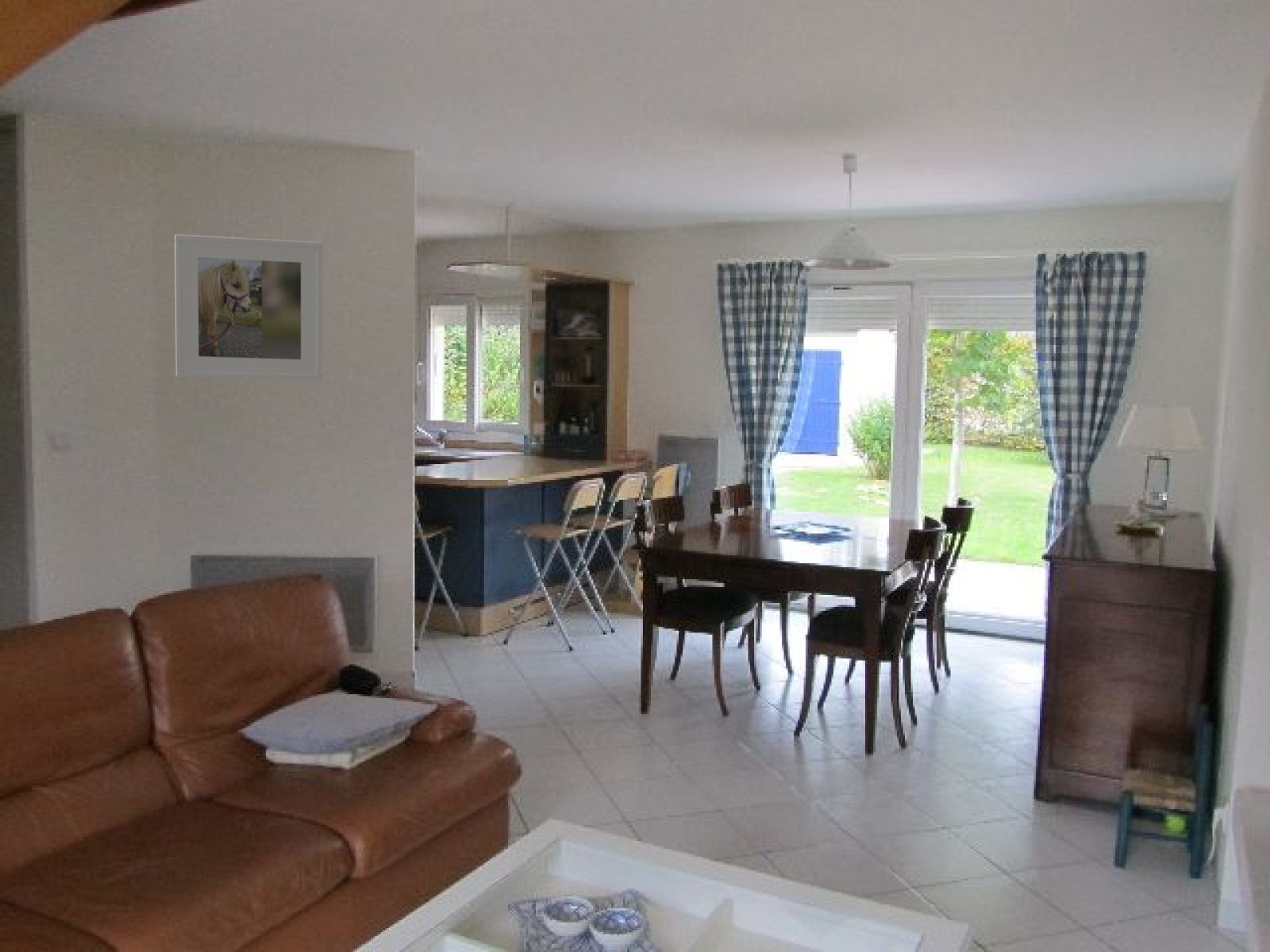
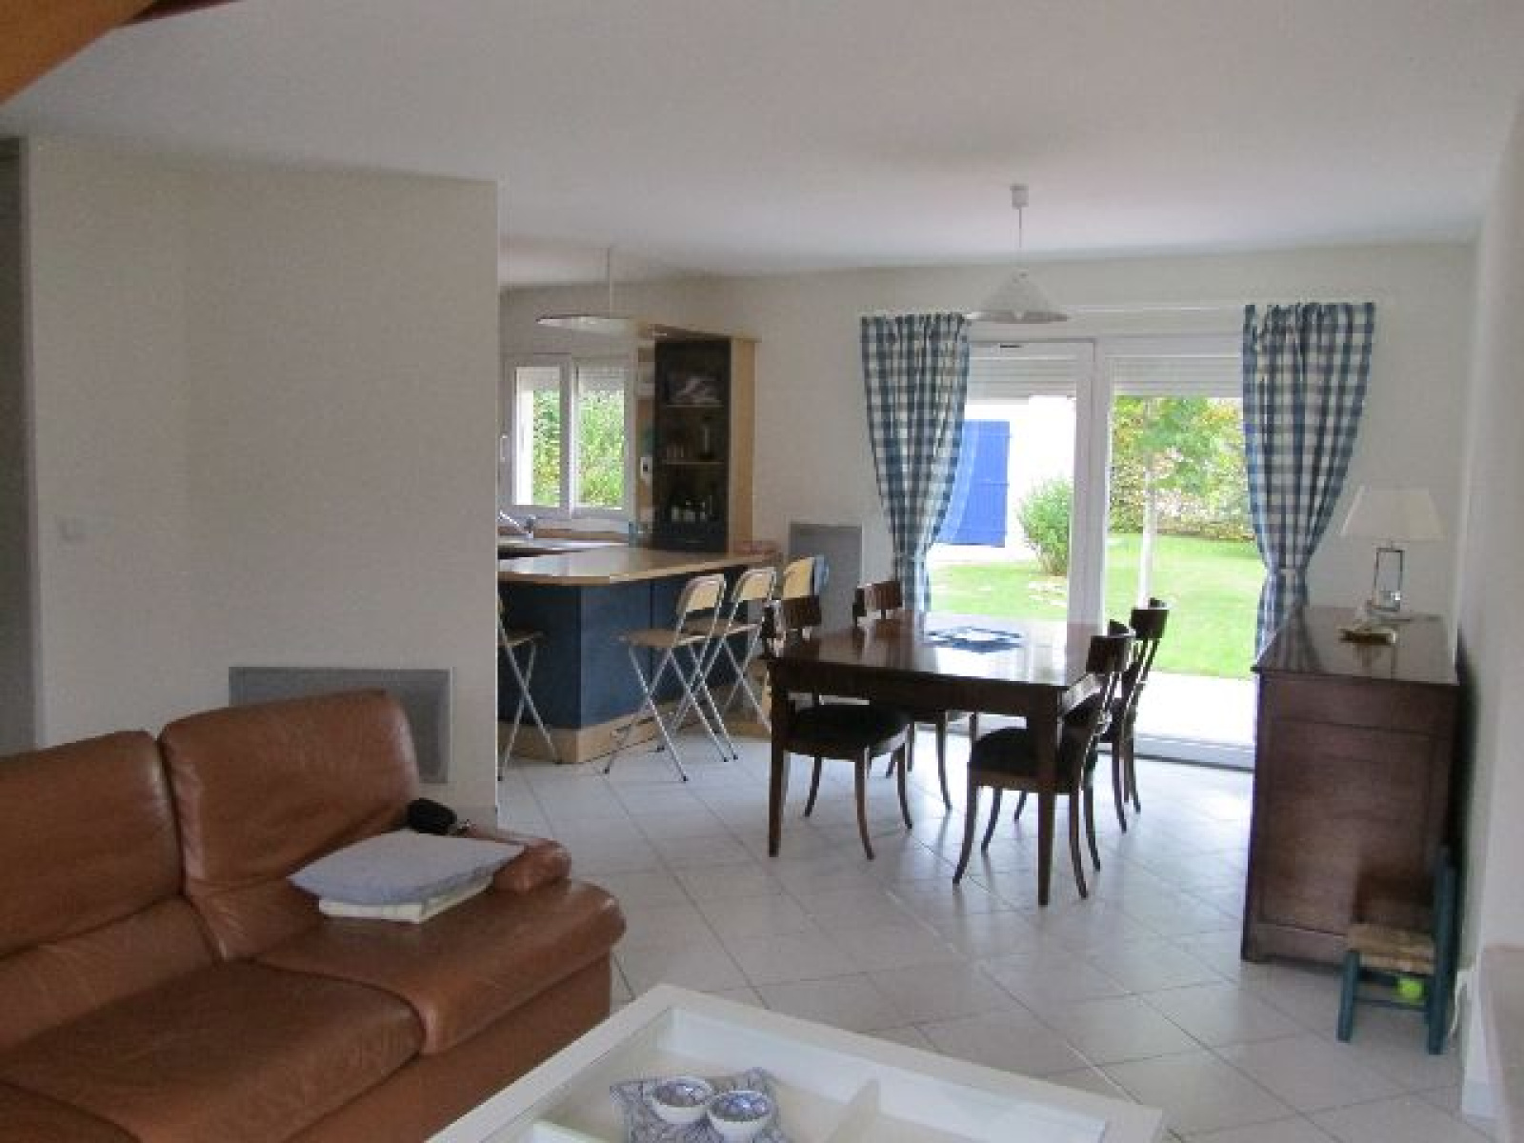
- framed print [174,234,324,382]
